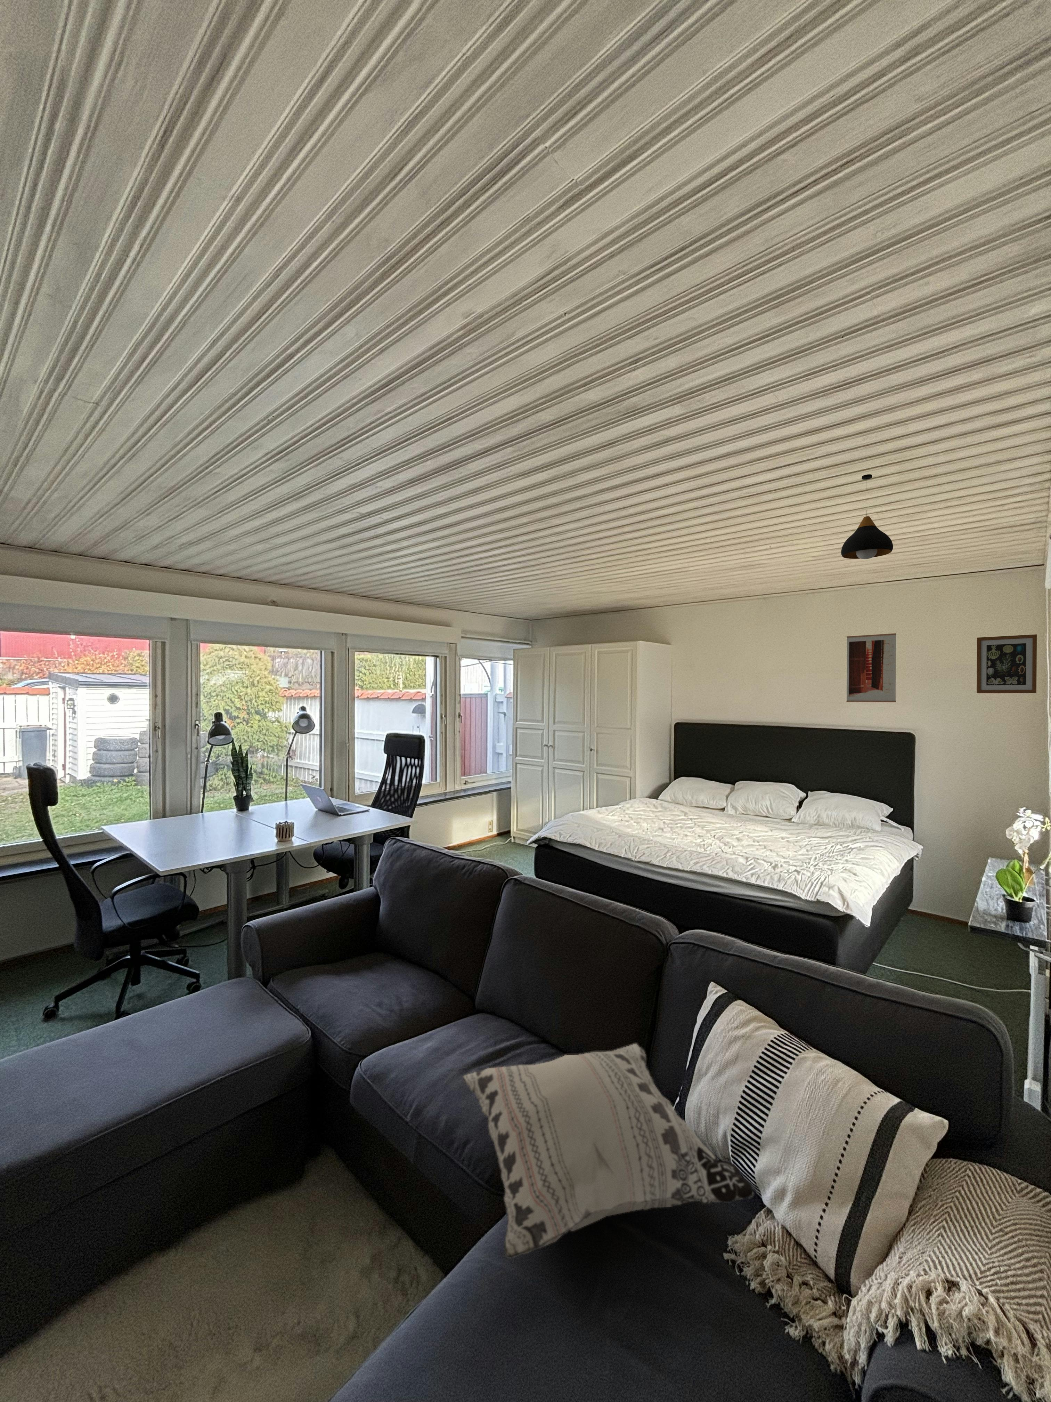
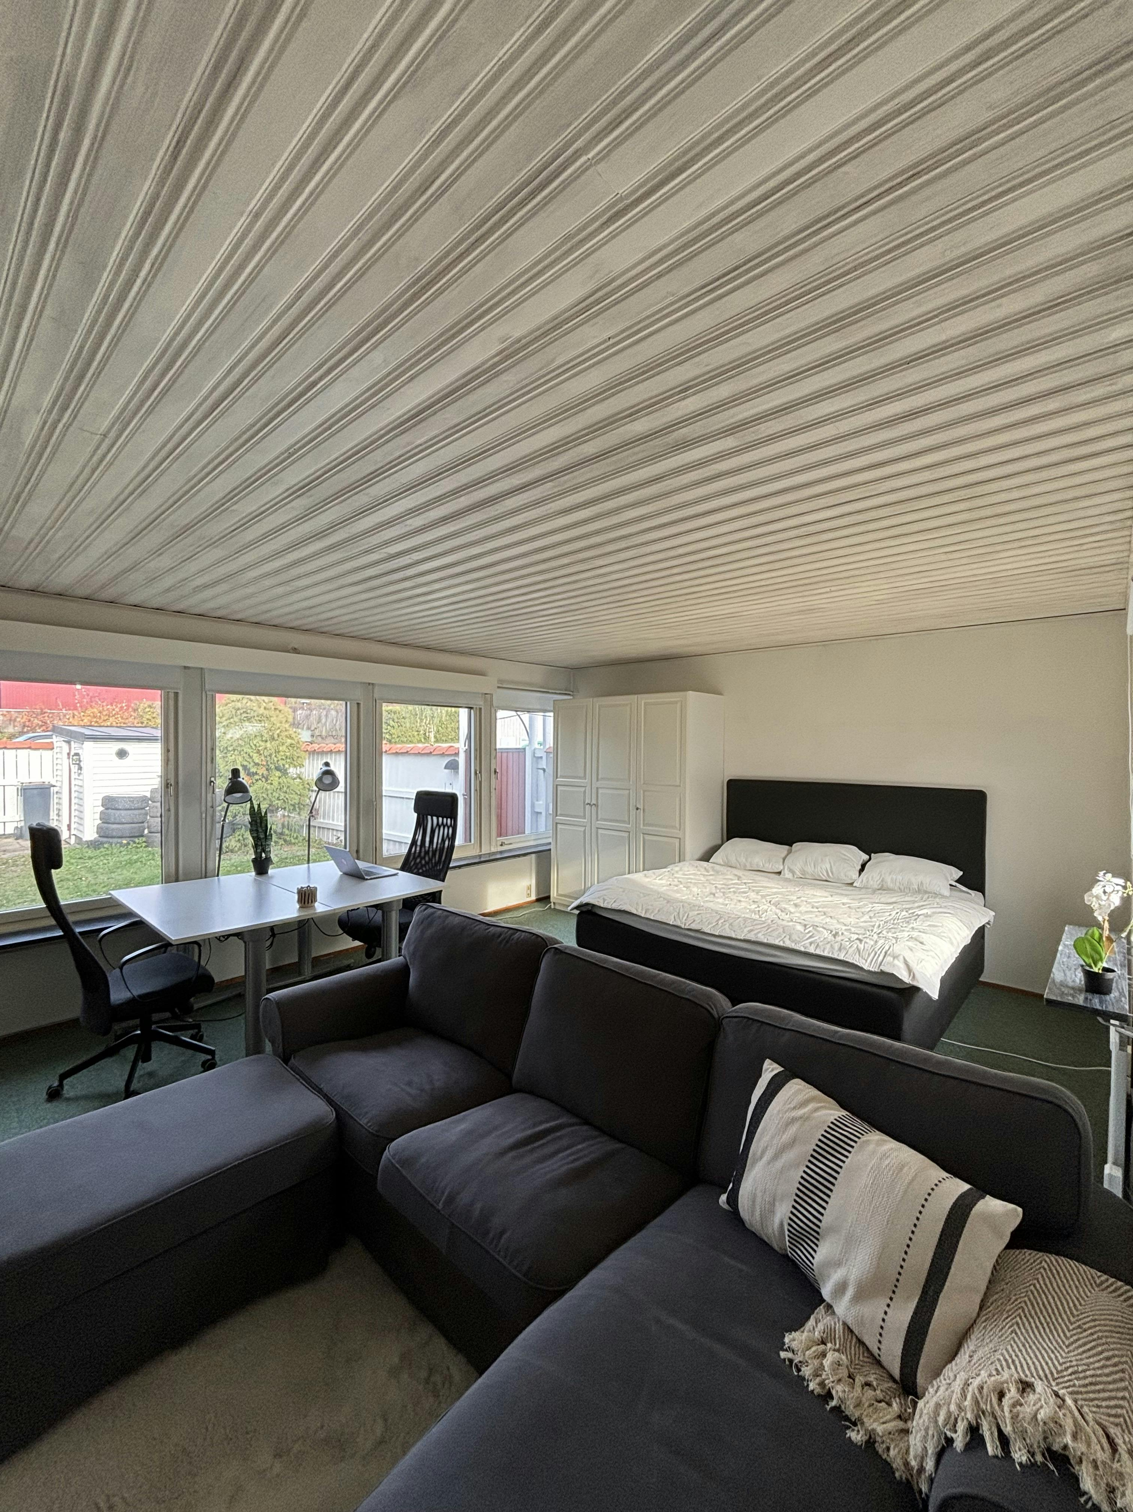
- wall art [976,635,1037,693]
- wall art [846,633,896,703]
- decorative pillow [461,1043,754,1258]
- pendant light [841,474,893,560]
